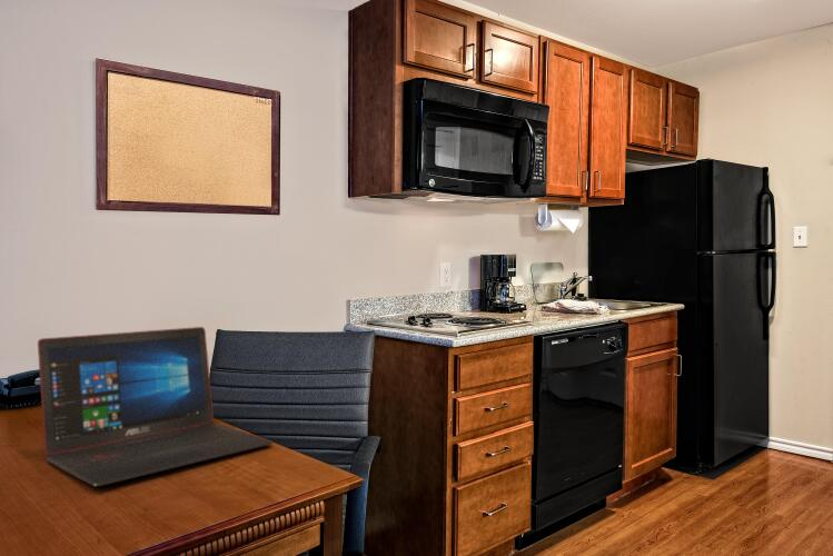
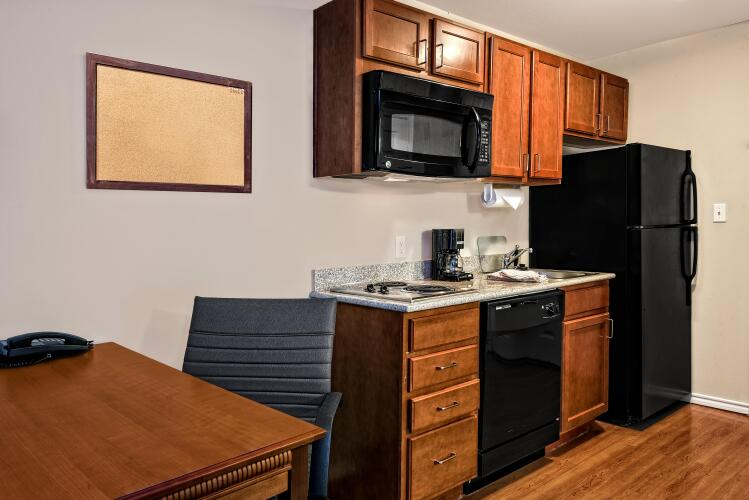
- laptop [37,326,274,487]
